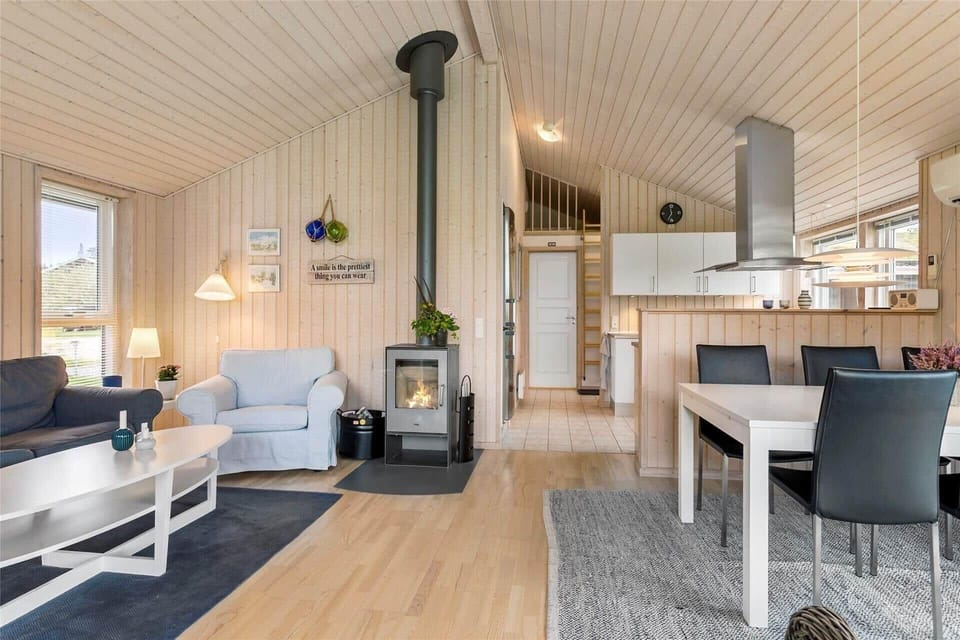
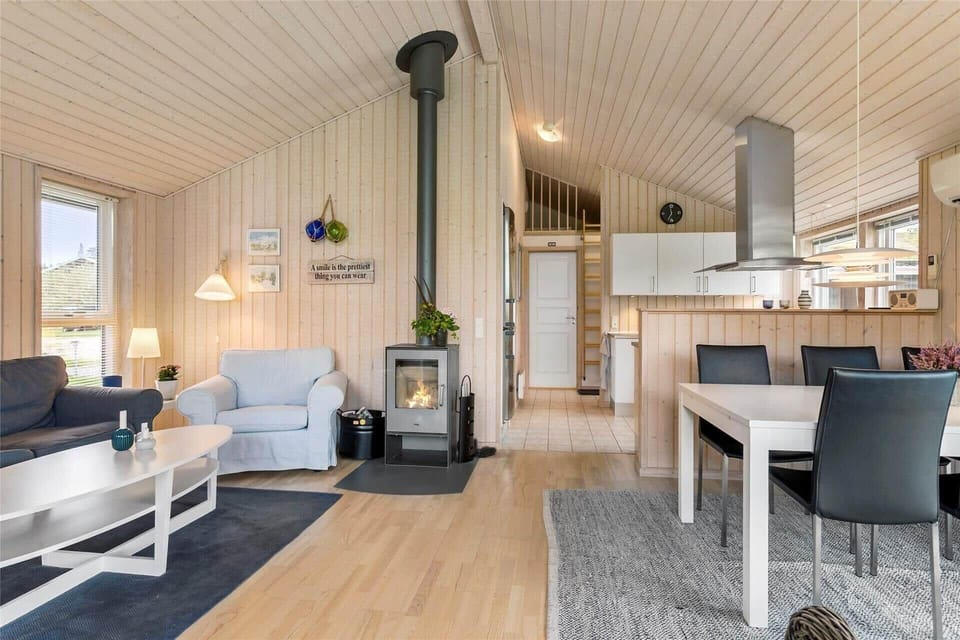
+ boots [471,436,498,458]
